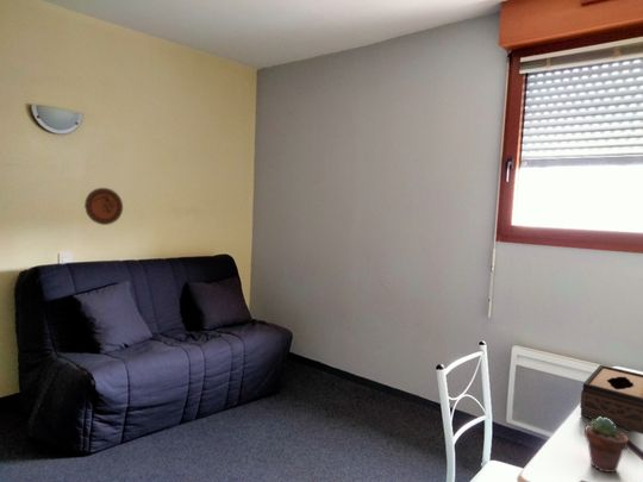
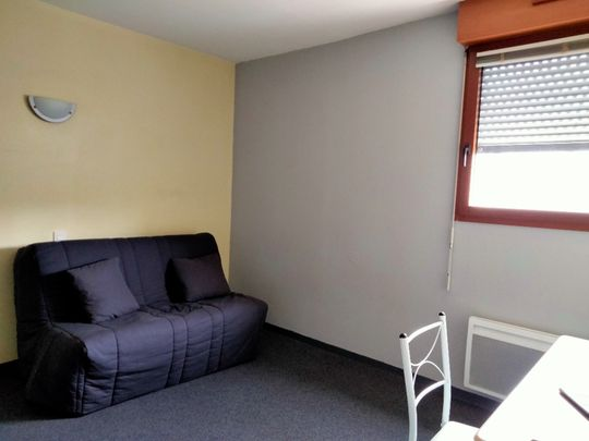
- tissue box [579,364,643,436]
- decorative plate [83,187,124,226]
- potted succulent [583,417,630,474]
